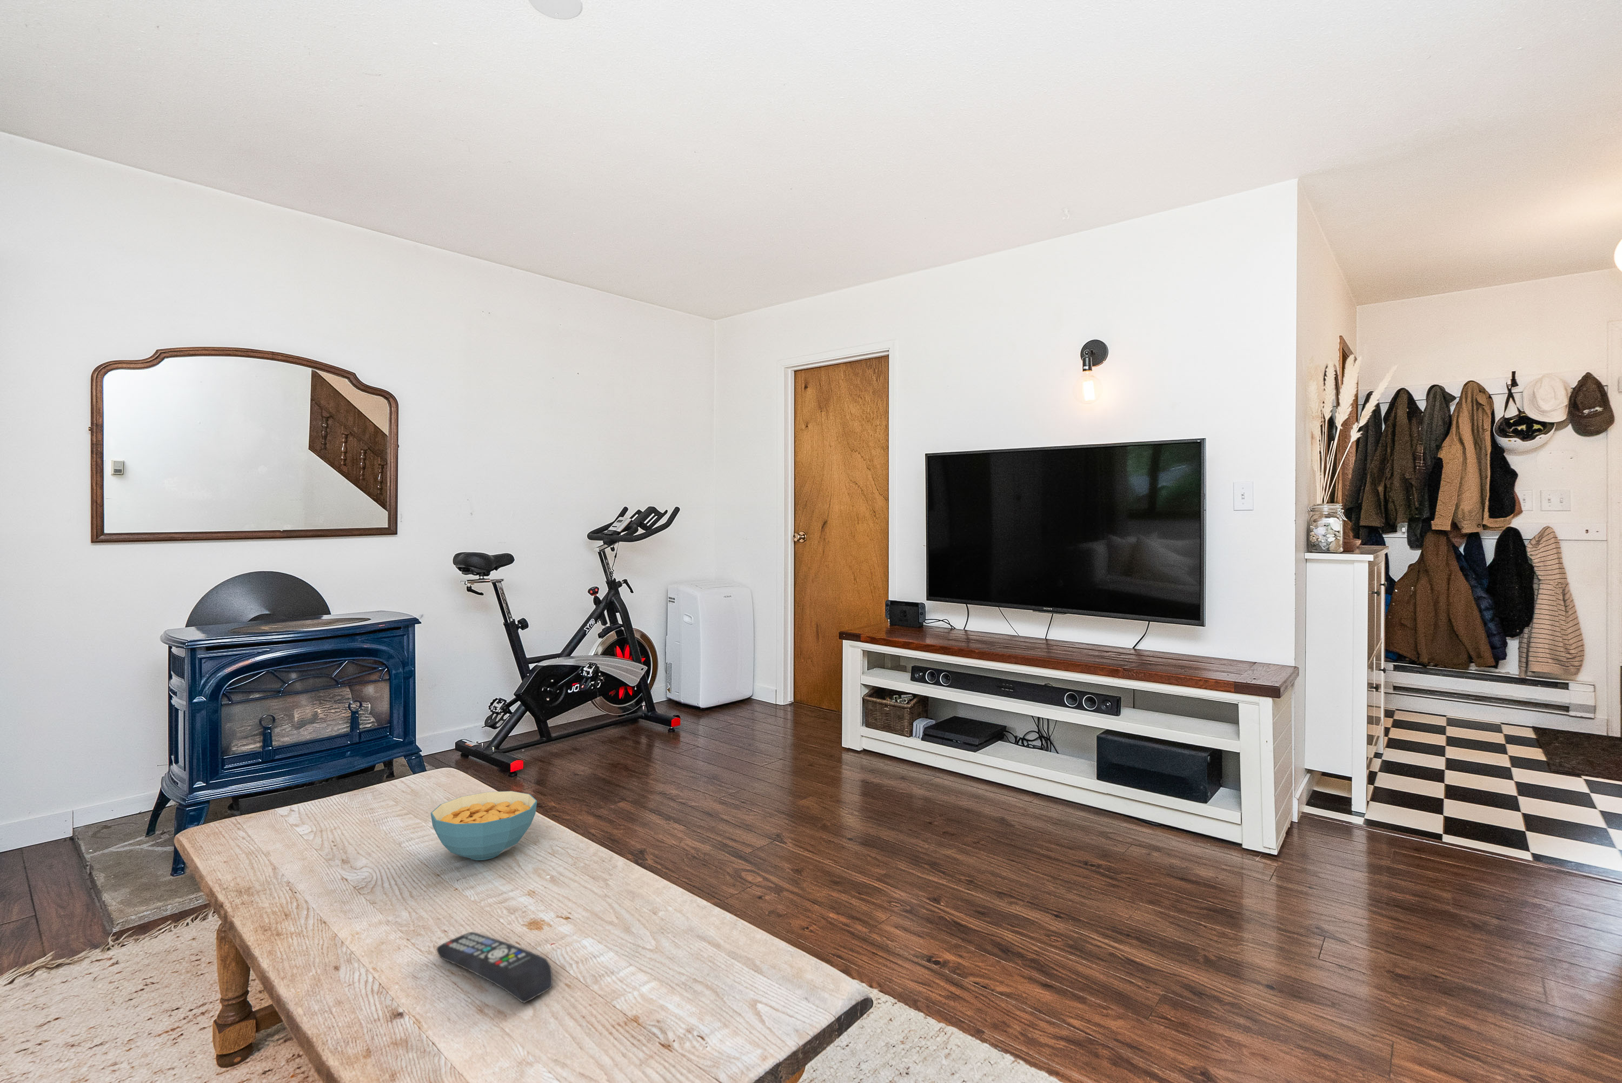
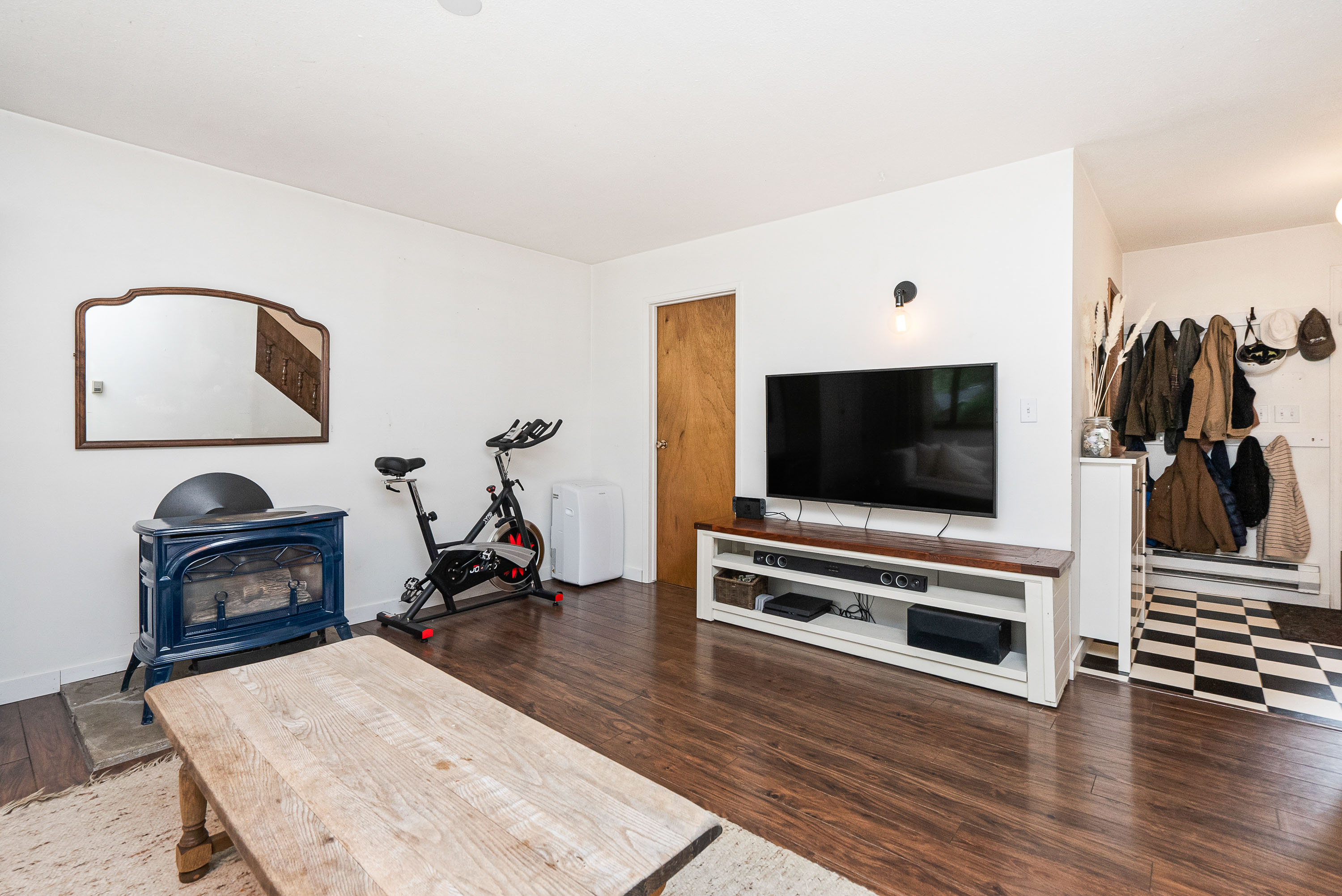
- remote control [436,931,554,1003]
- cereal bowl [430,790,538,861]
